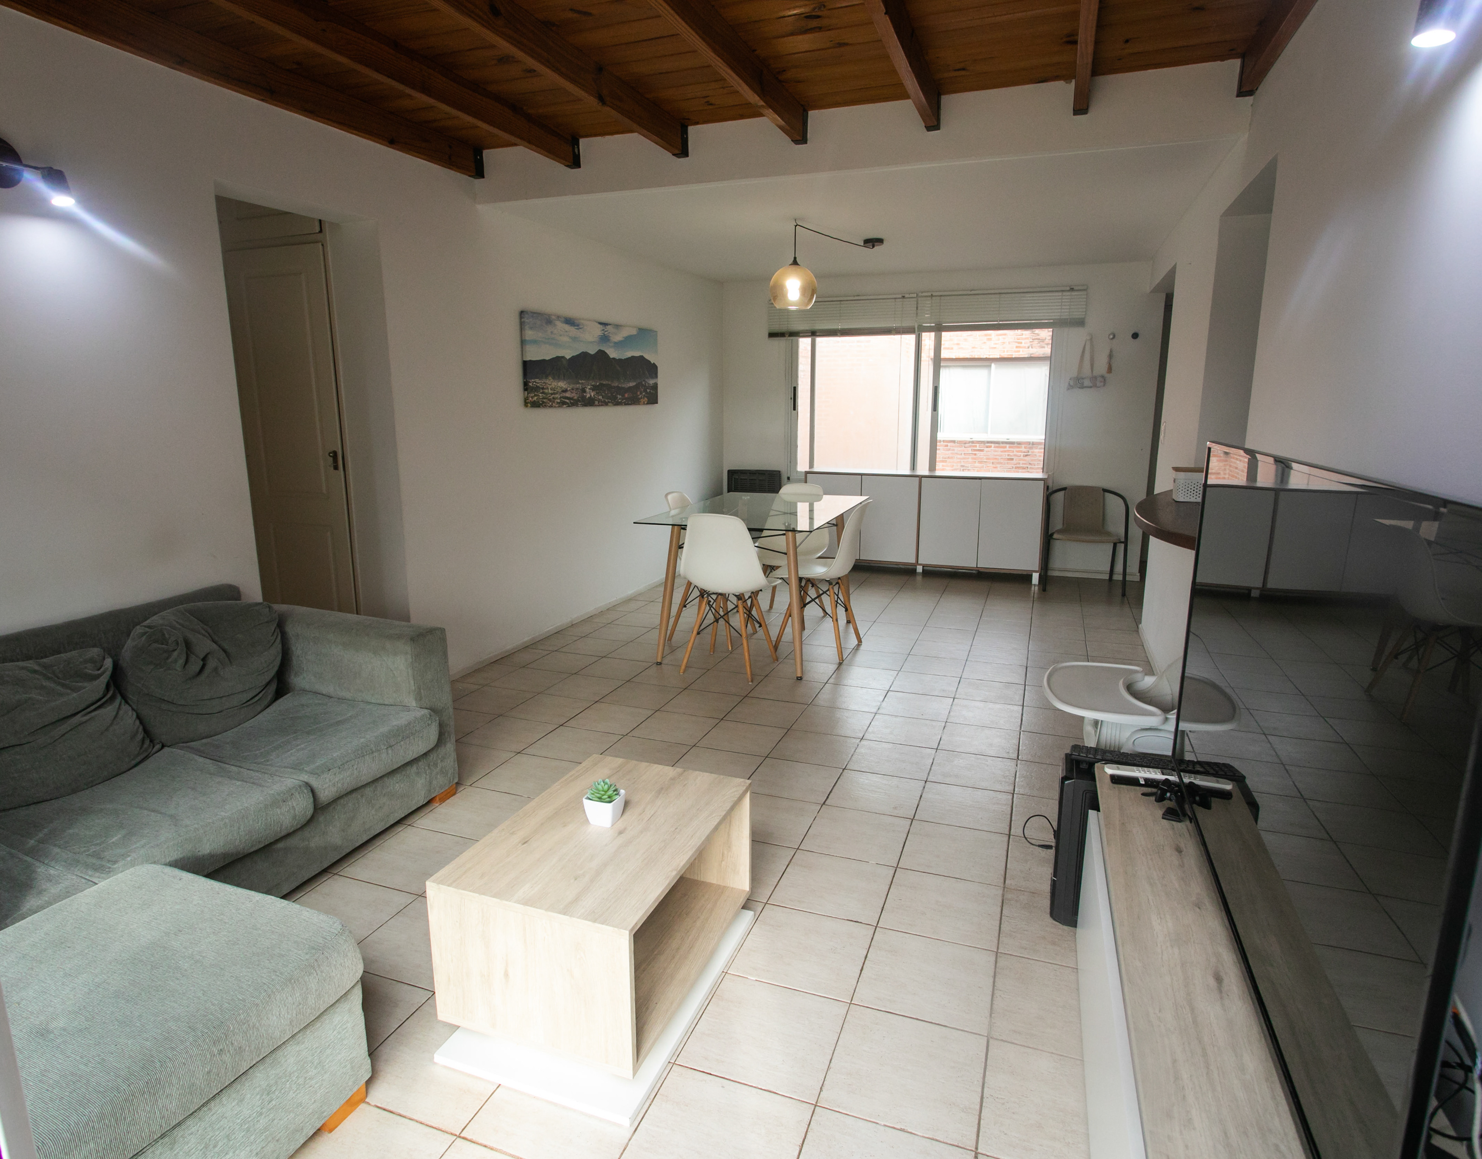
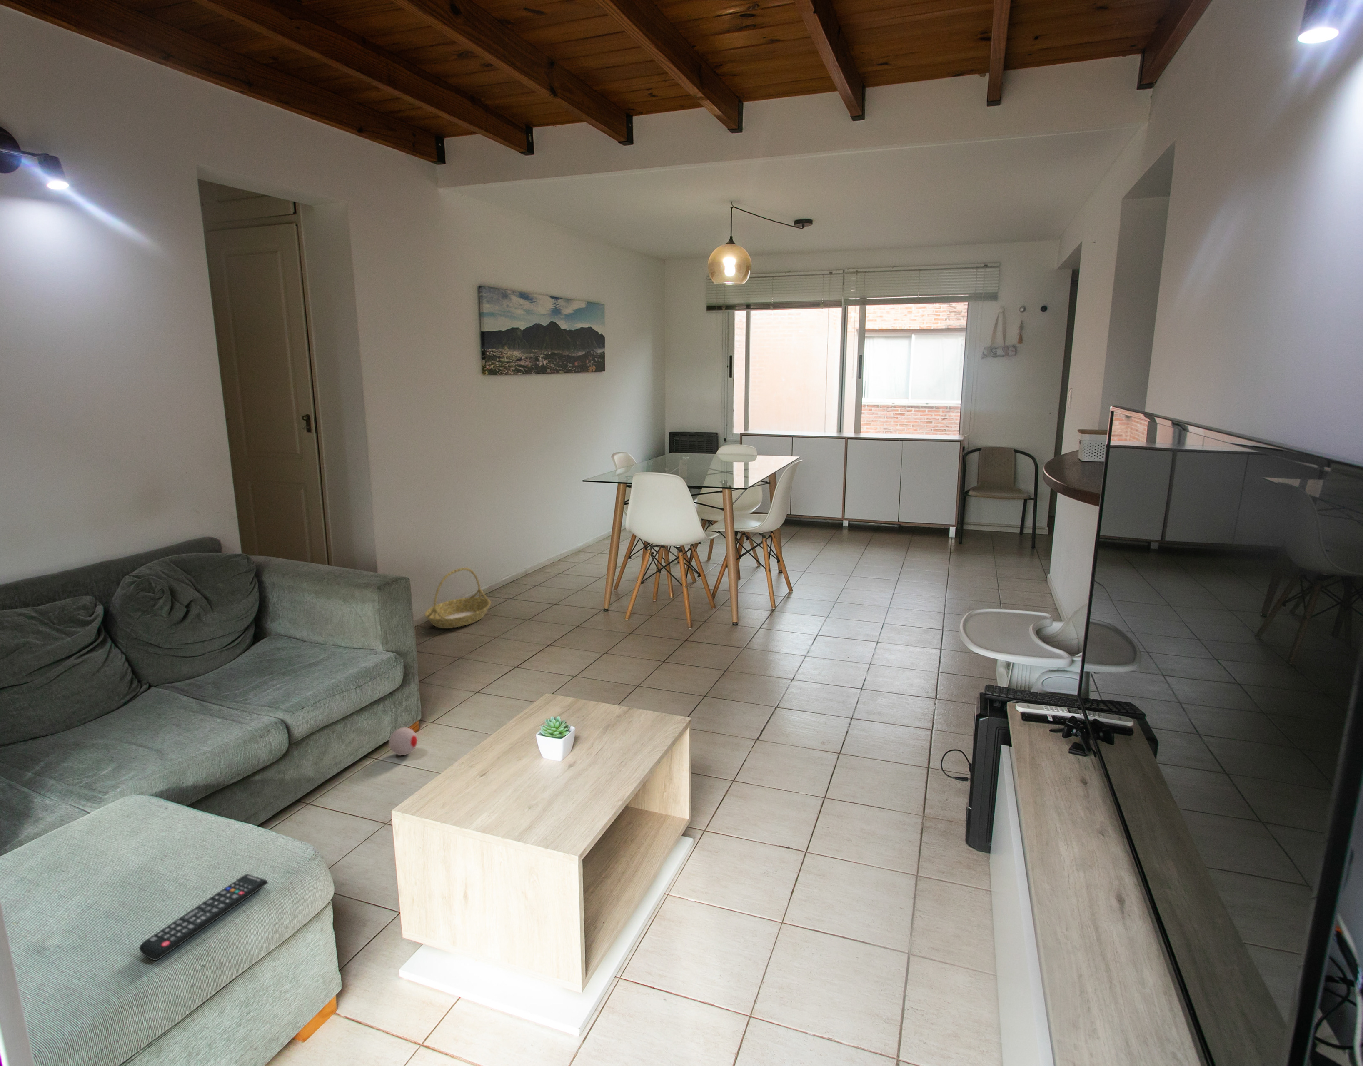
+ ball [388,727,418,755]
+ remote control [138,874,268,961]
+ basket [425,567,491,628]
